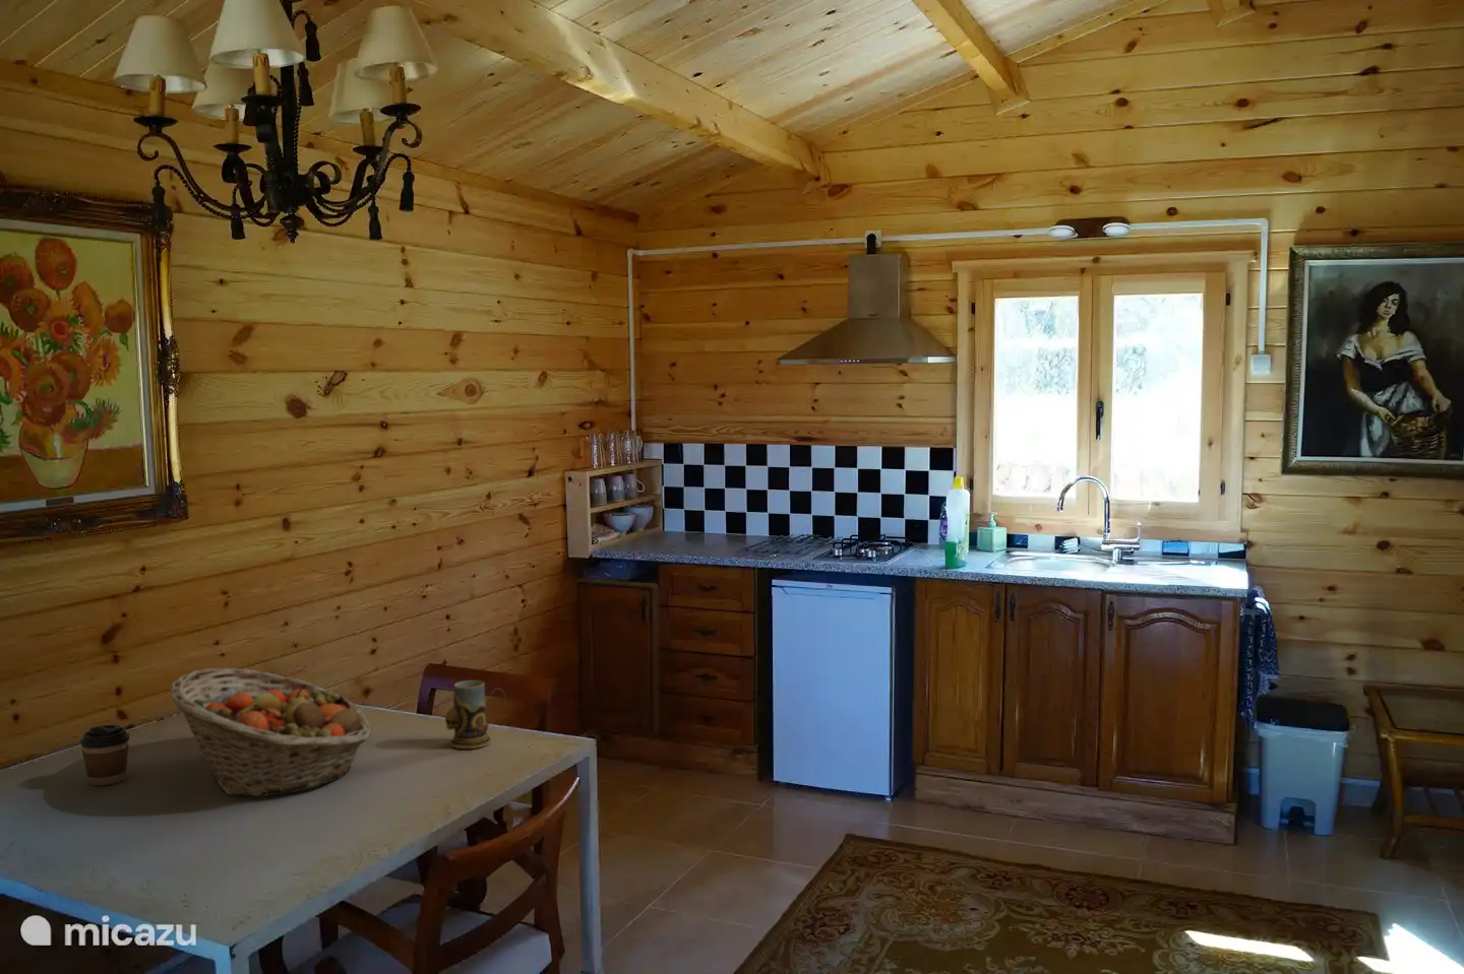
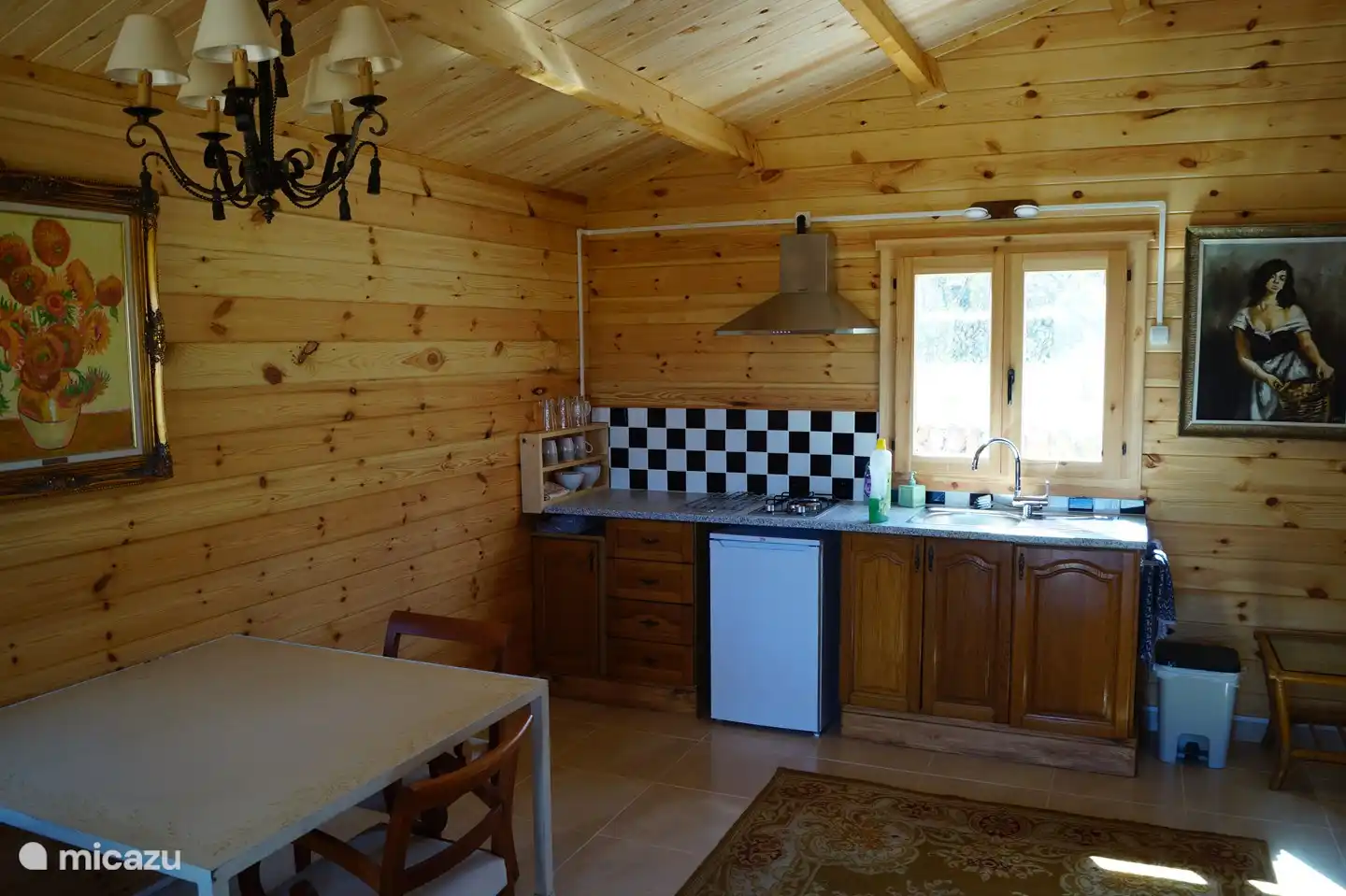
- coffee cup [79,723,131,786]
- fruit basket [169,667,372,797]
- mug [444,679,506,750]
